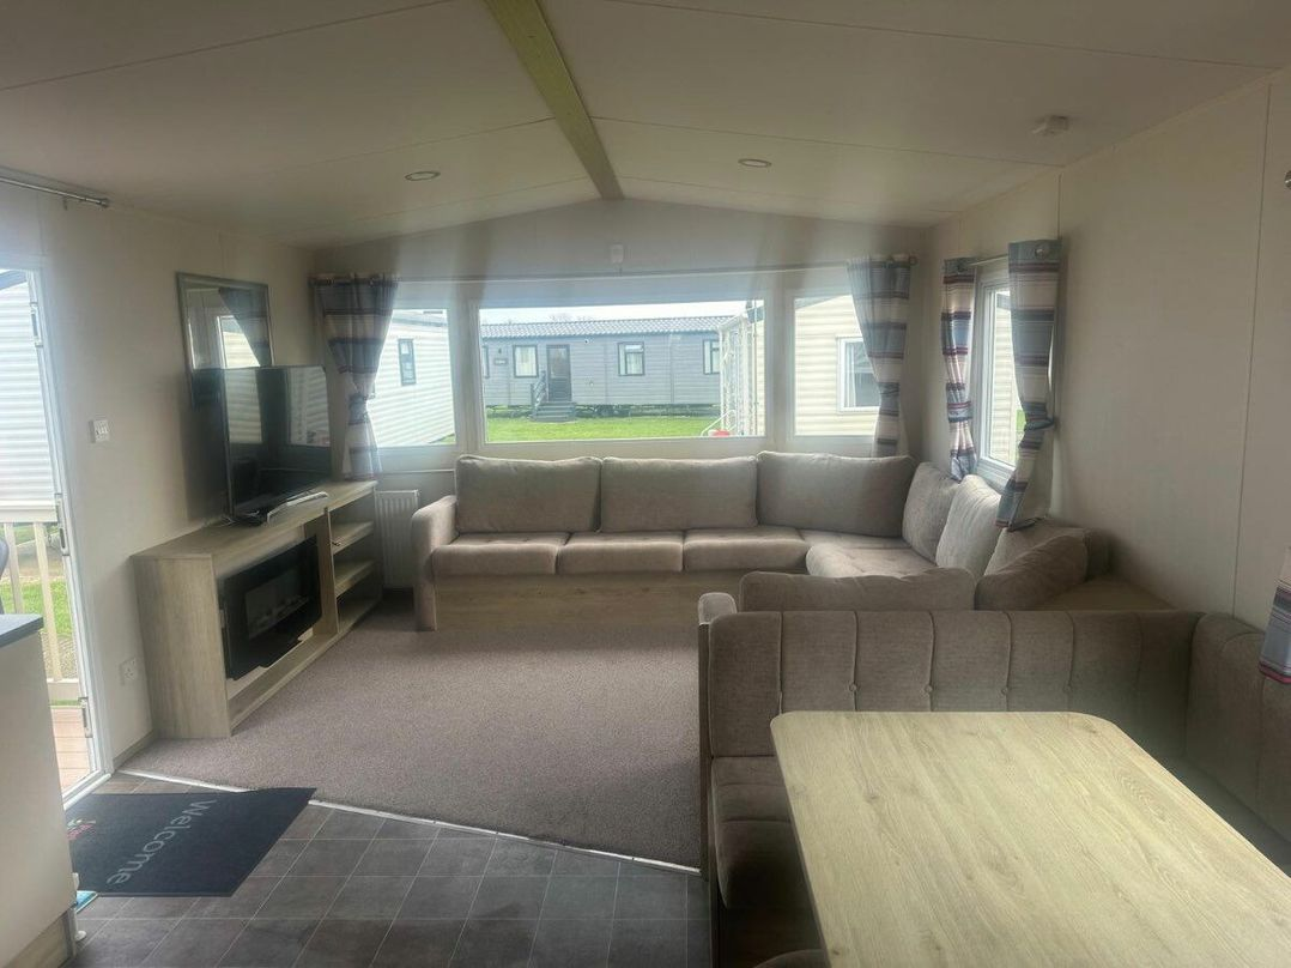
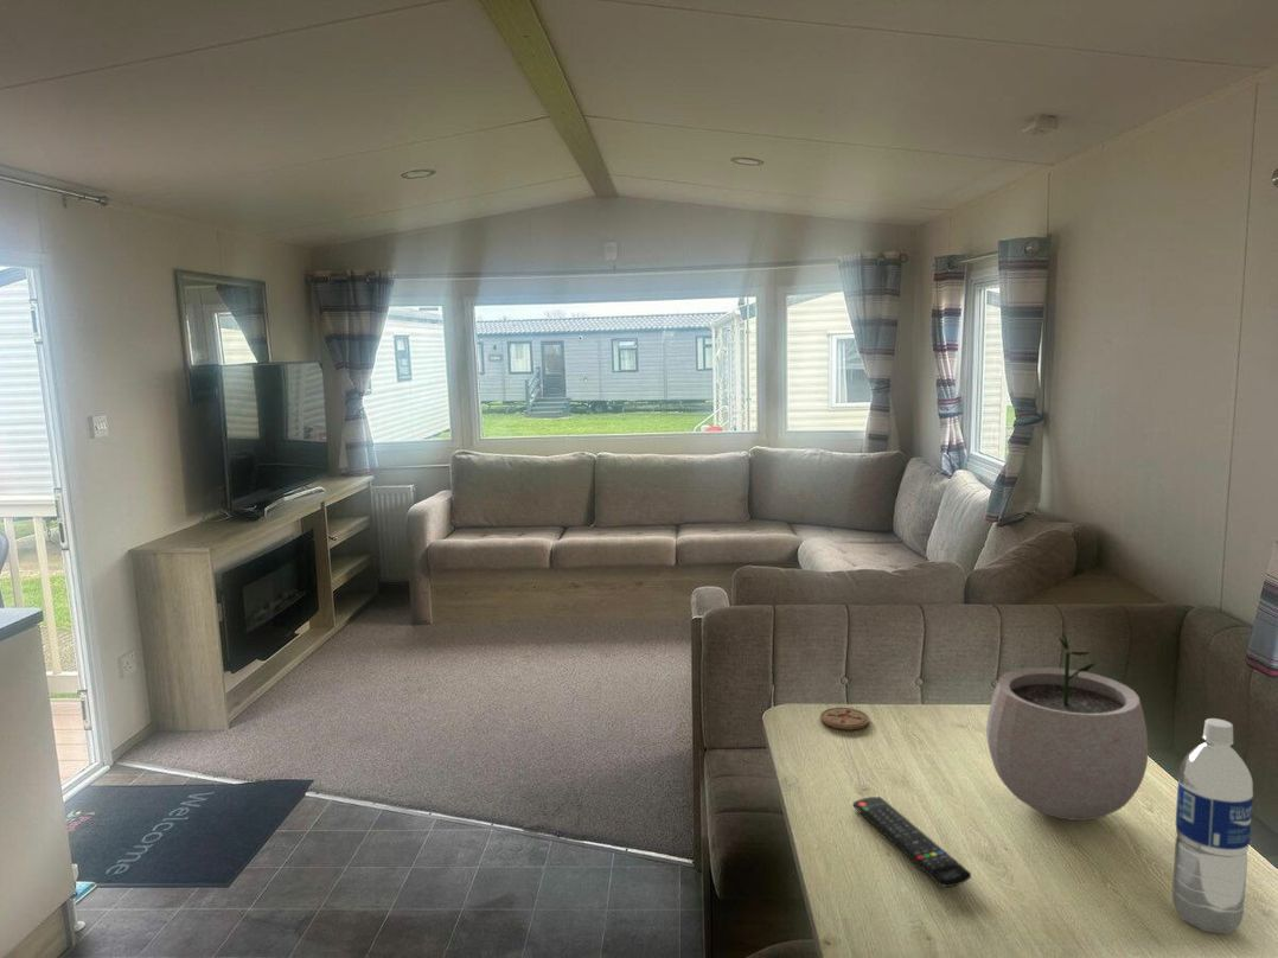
+ remote control [852,796,972,888]
+ coaster [819,707,870,730]
+ water bottle [1171,717,1254,935]
+ plant pot [985,633,1149,822]
